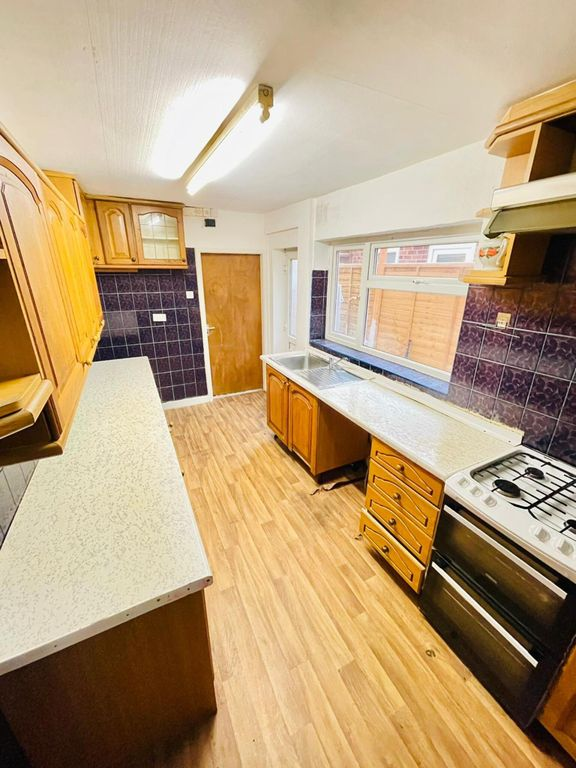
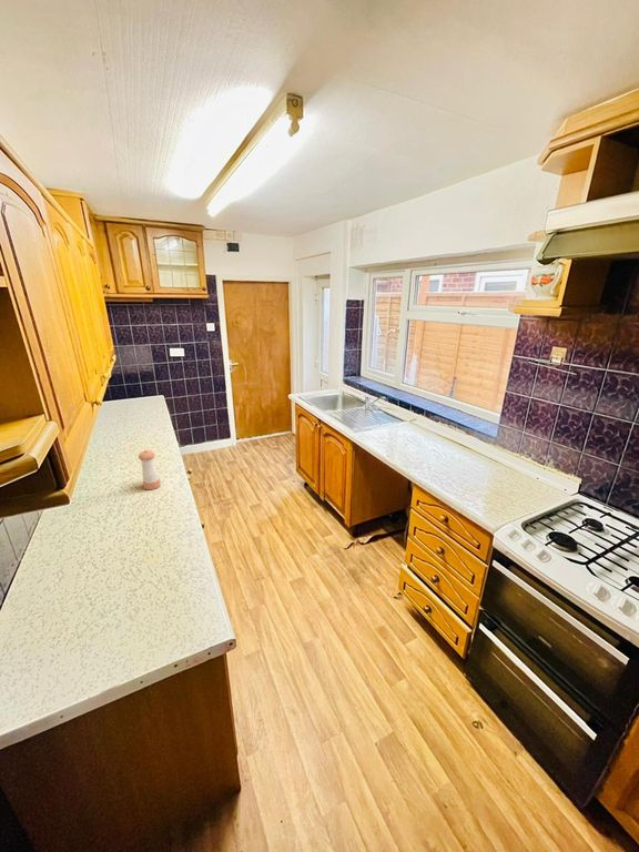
+ pepper shaker [138,449,161,490]
